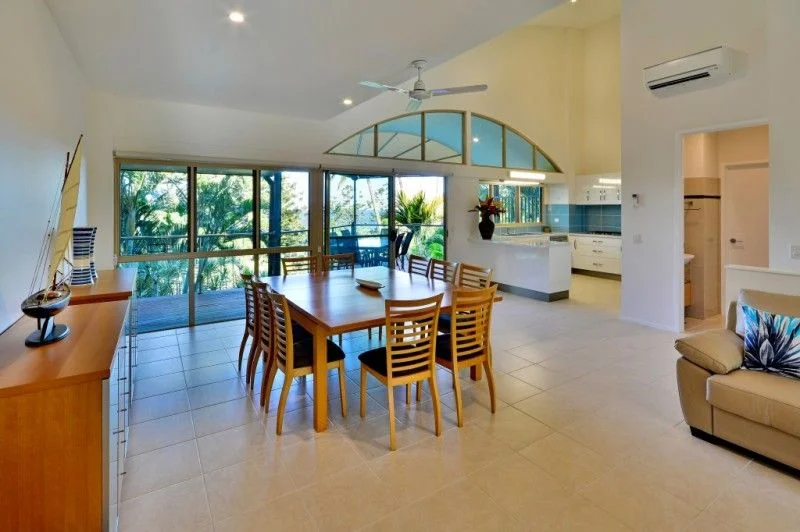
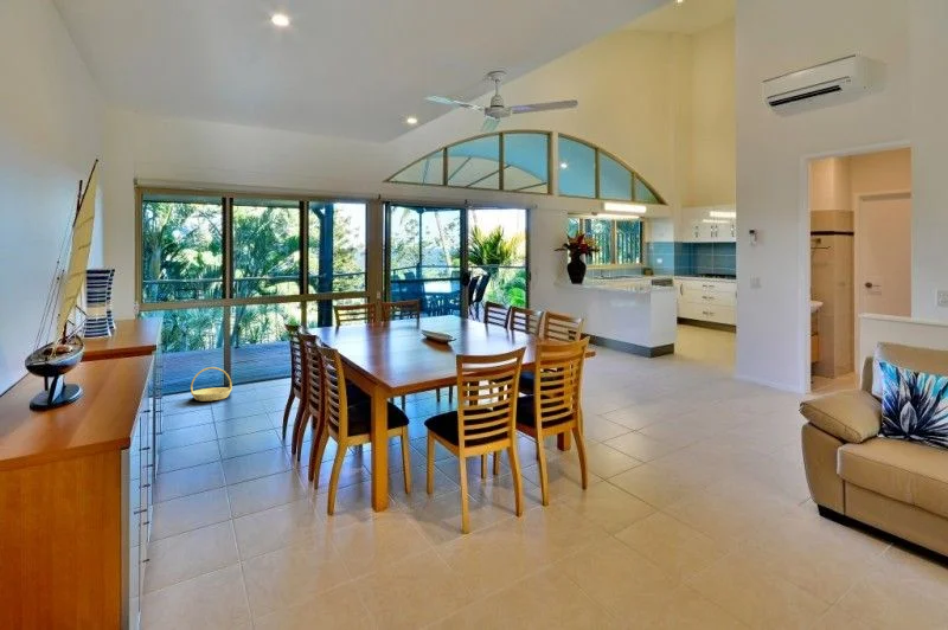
+ basket [190,366,233,403]
